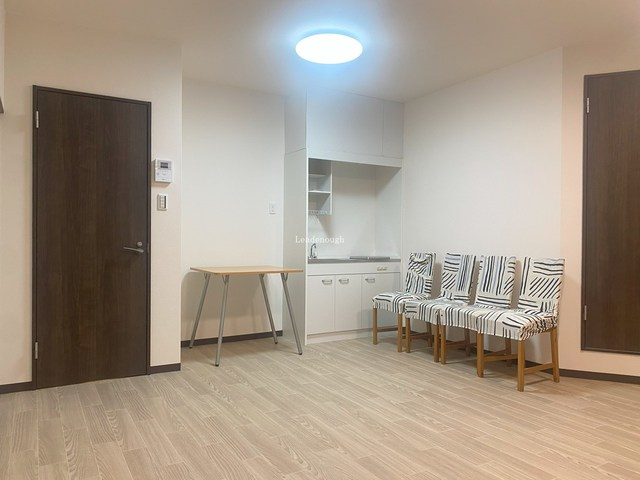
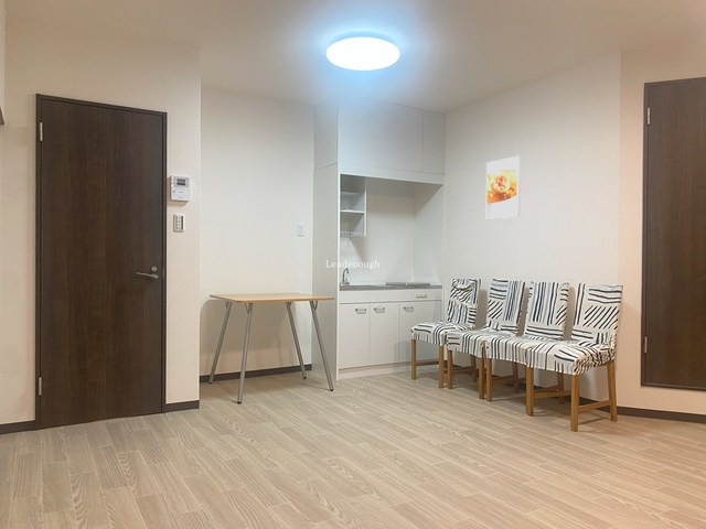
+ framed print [485,155,522,220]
